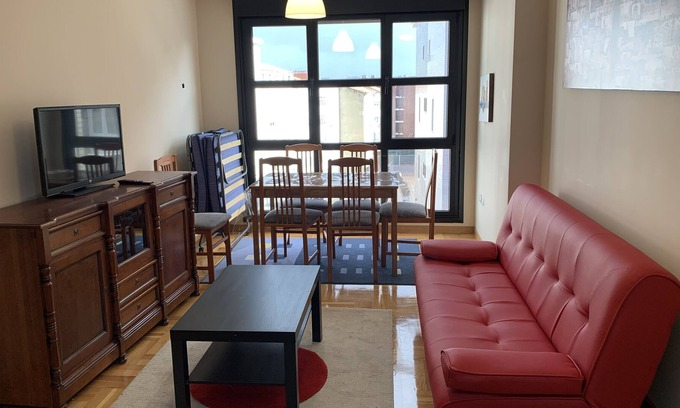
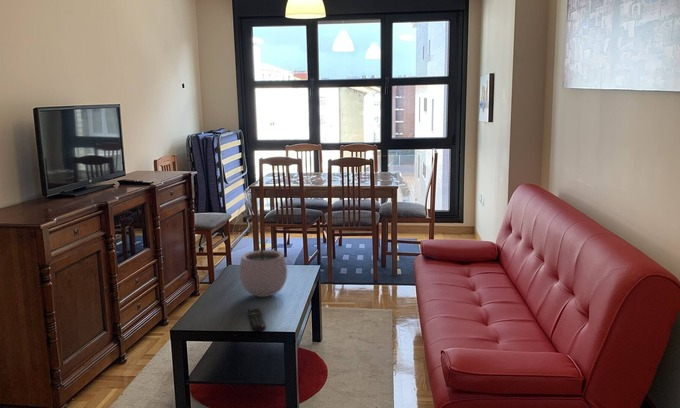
+ remote control [247,307,267,332]
+ plant pot [238,238,288,298]
